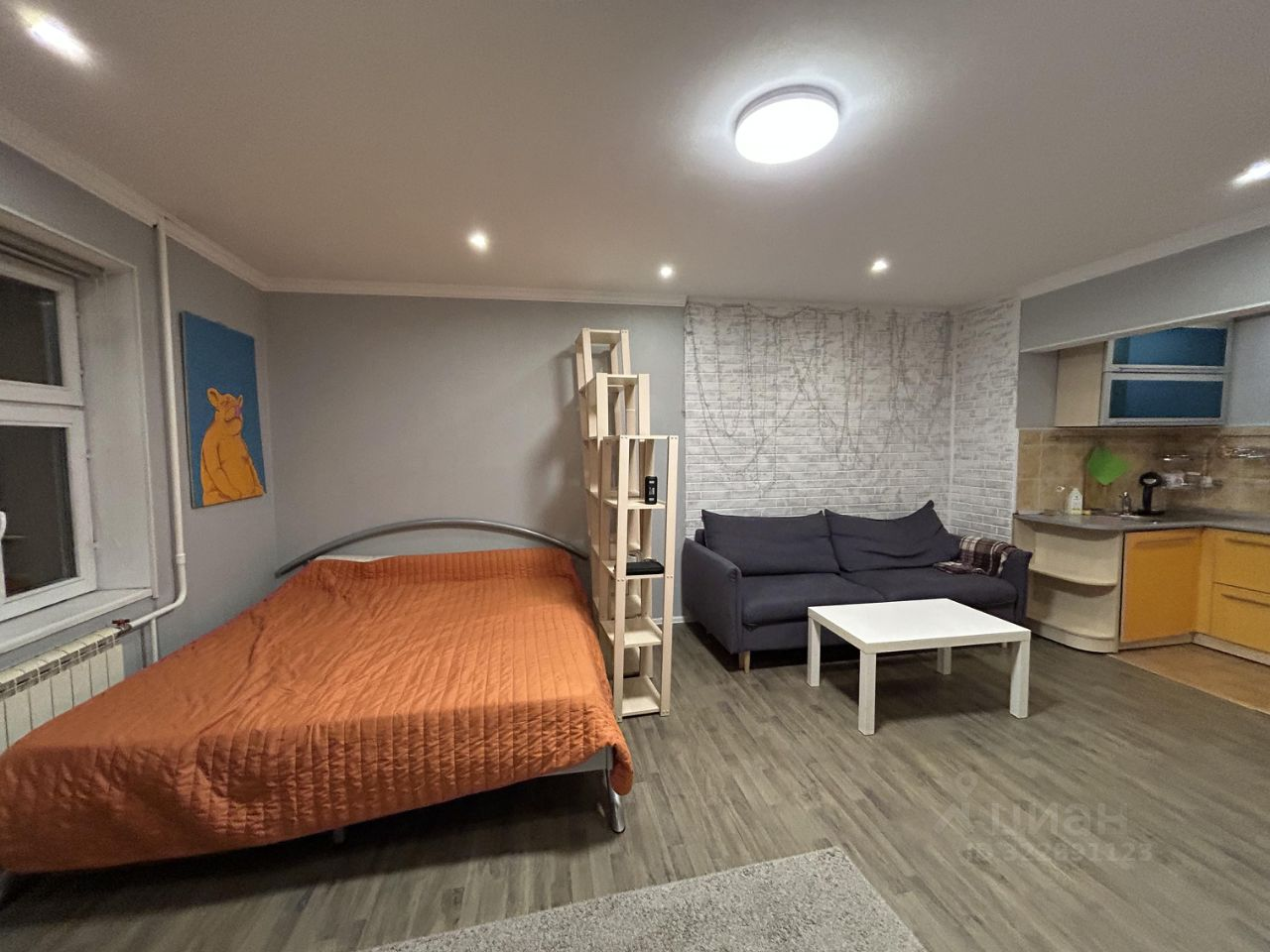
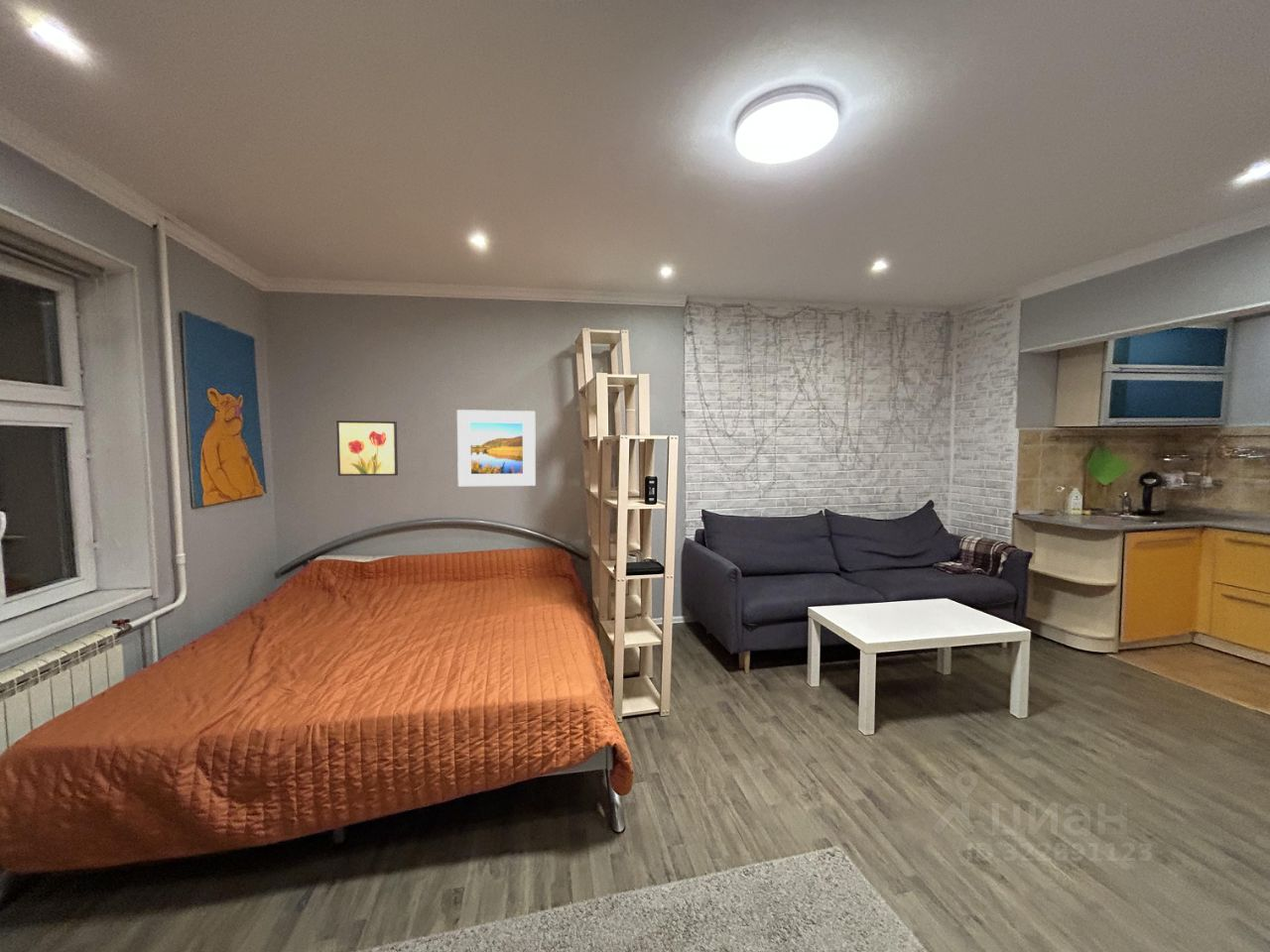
+ wall art [335,419,399,477]
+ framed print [456,409,537,487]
